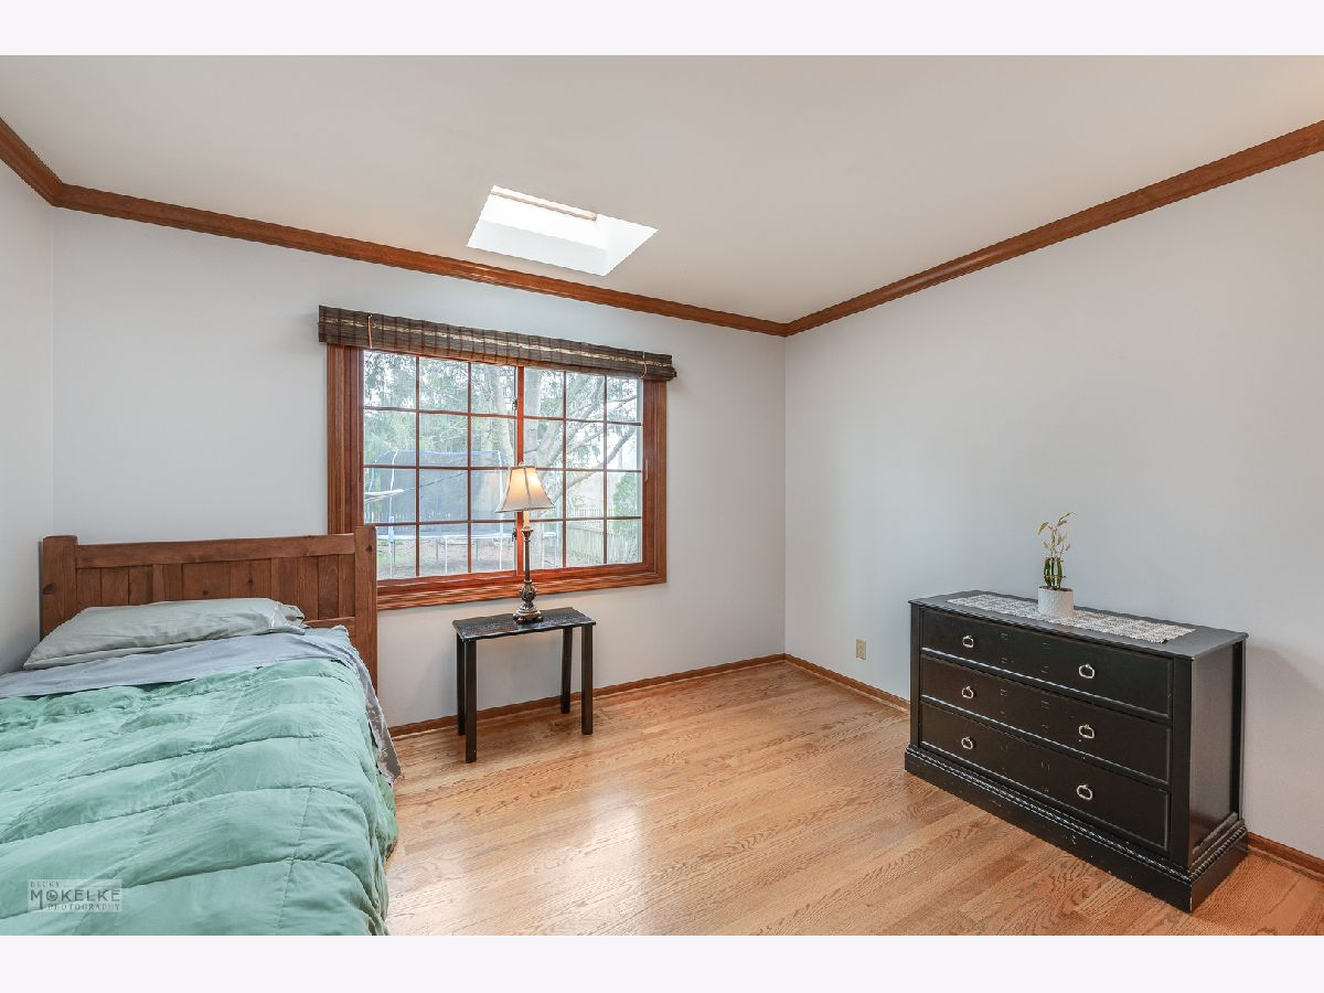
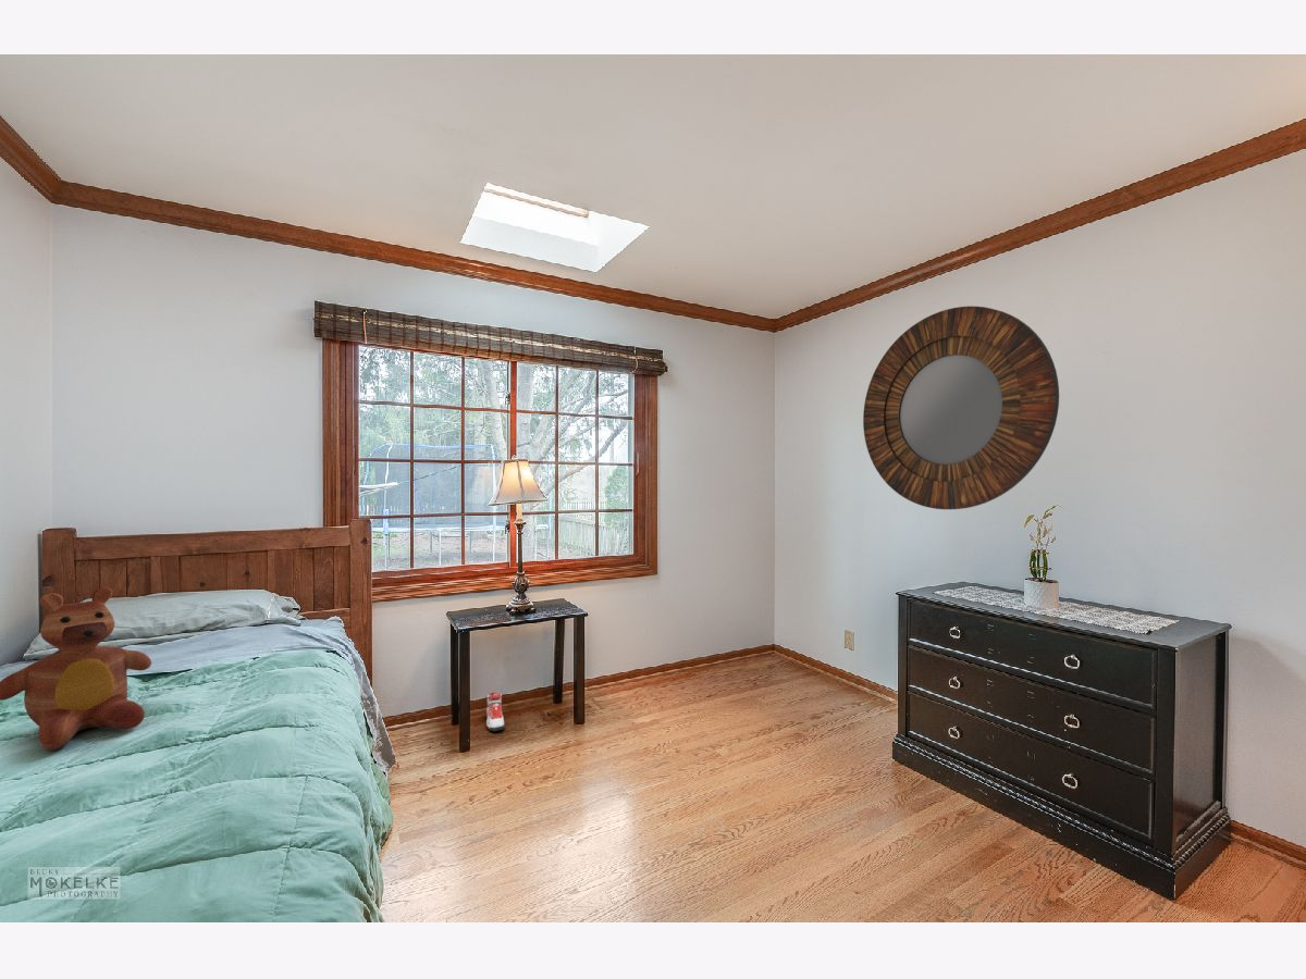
+ sneaker [485,692,505,732]
+ teddy bear [0,586,152,751]
+ home mirror [862,306,1060,510]
